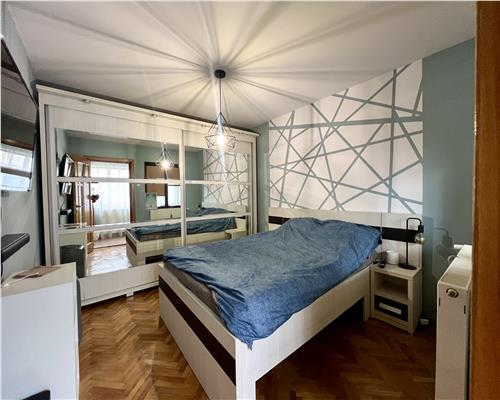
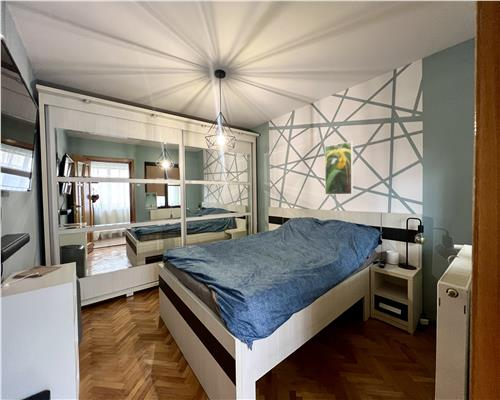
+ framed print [324,140,354,196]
